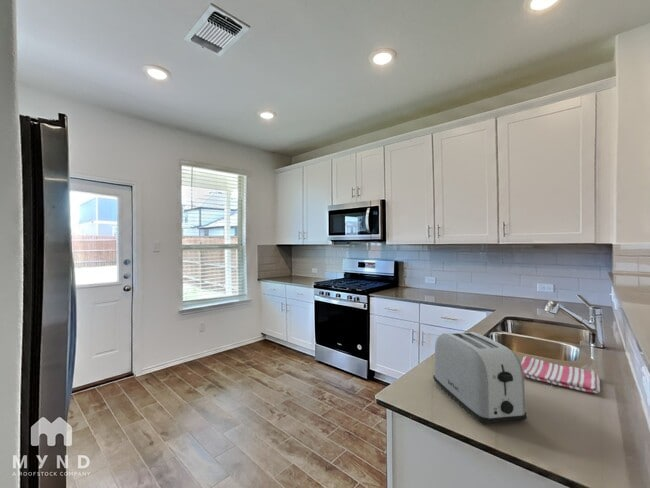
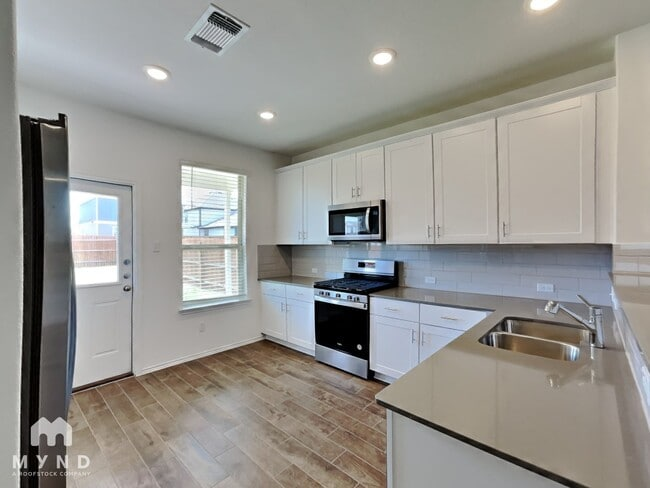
- dish towel [521,355,601,394]
- toaster [432,331,528,424]
